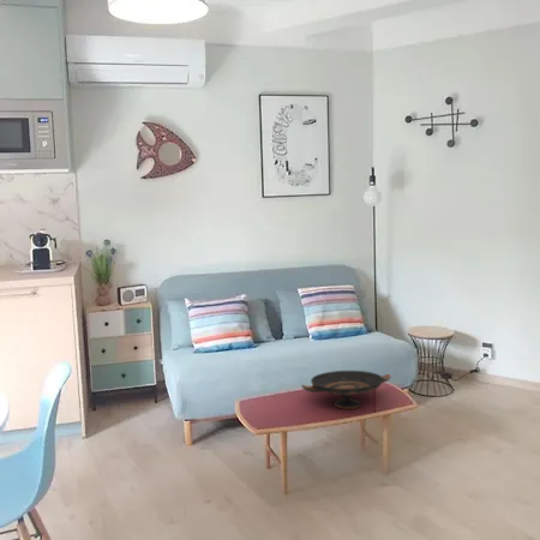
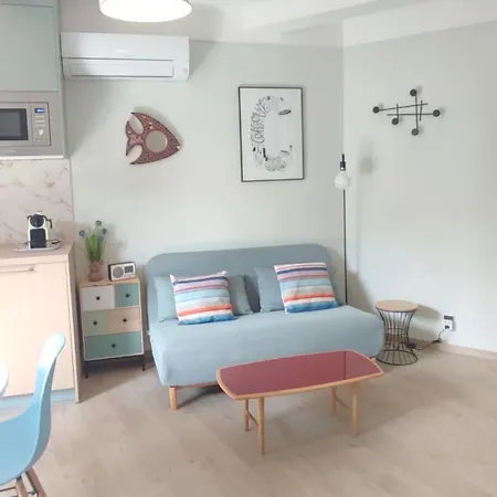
- decorative bowl [301,370,392,410]
